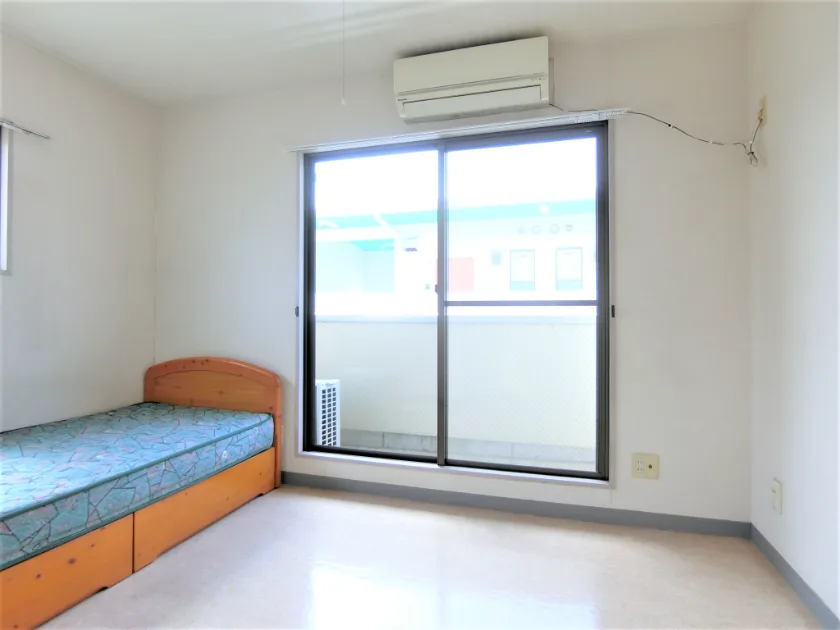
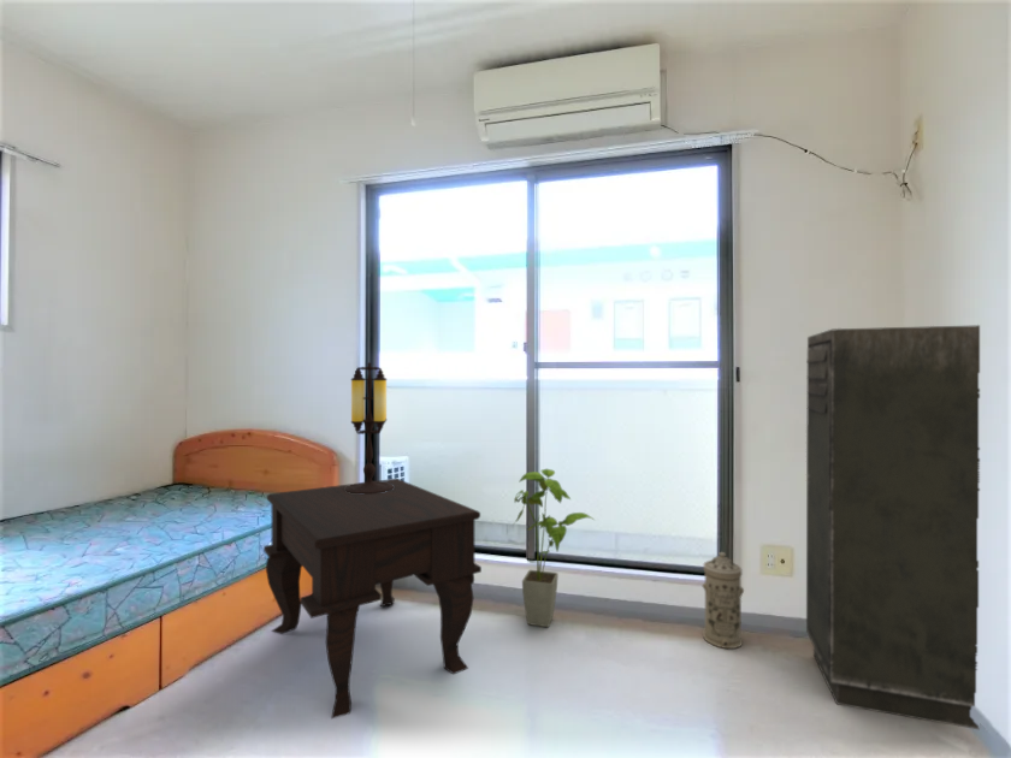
+ side table [262,478,483,719]
+ house plant [512,468,597,628]
+ storage cabinet [805,324,981,730]
+ table lamp [345,361,394,493]
+ water filter [700,551,745,650]
